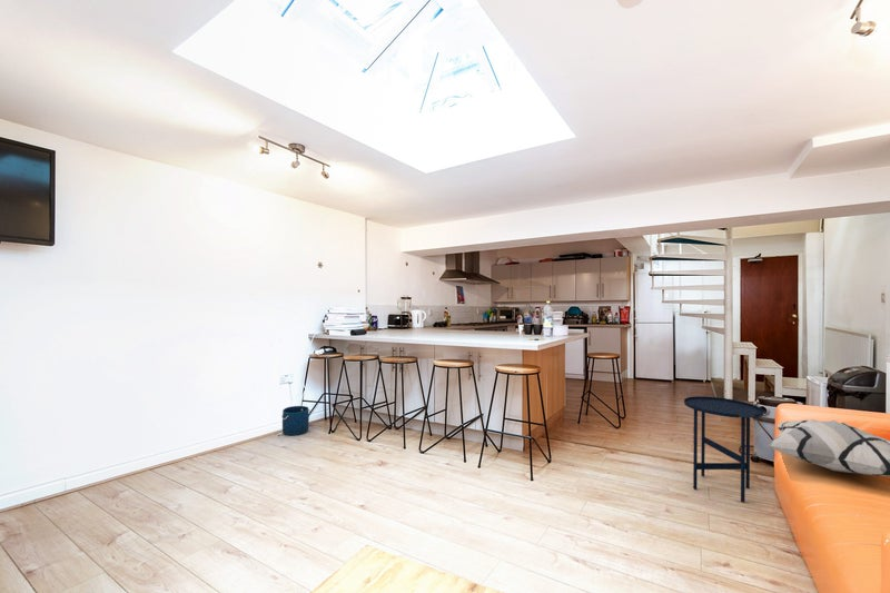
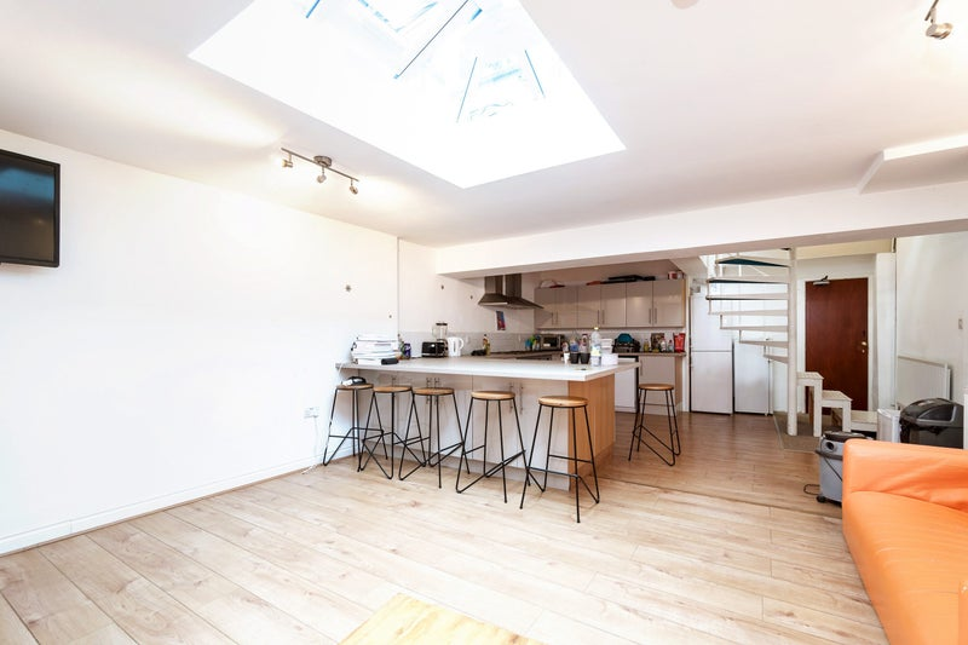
- side table [683,395,765,504]
- decorative pillow [767,418,890,477]
- bucket [280,405,312,436]
